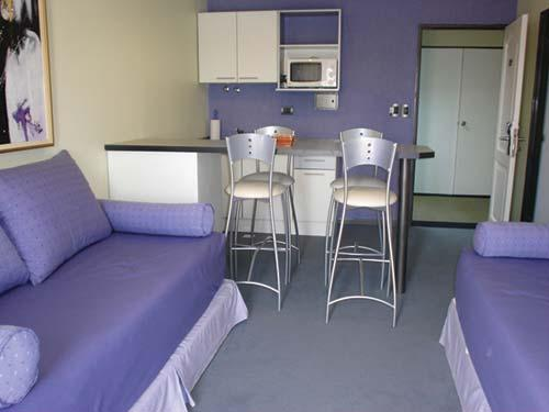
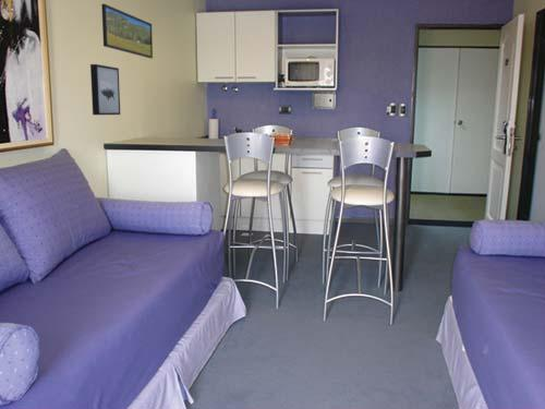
+ wall art [89,63,121,116]
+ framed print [100,3,154,59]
